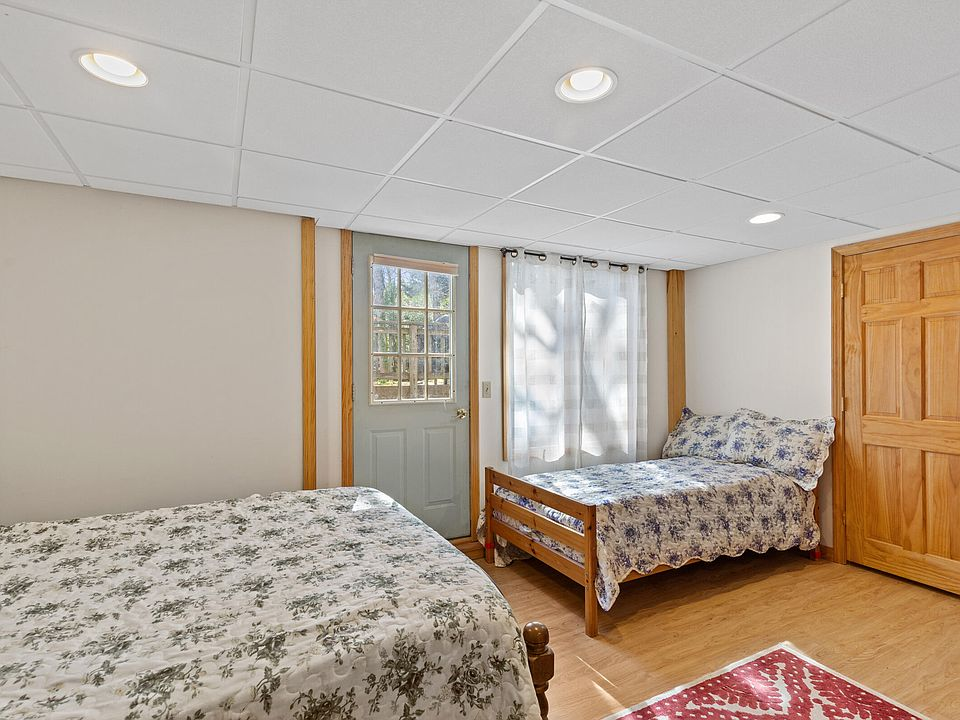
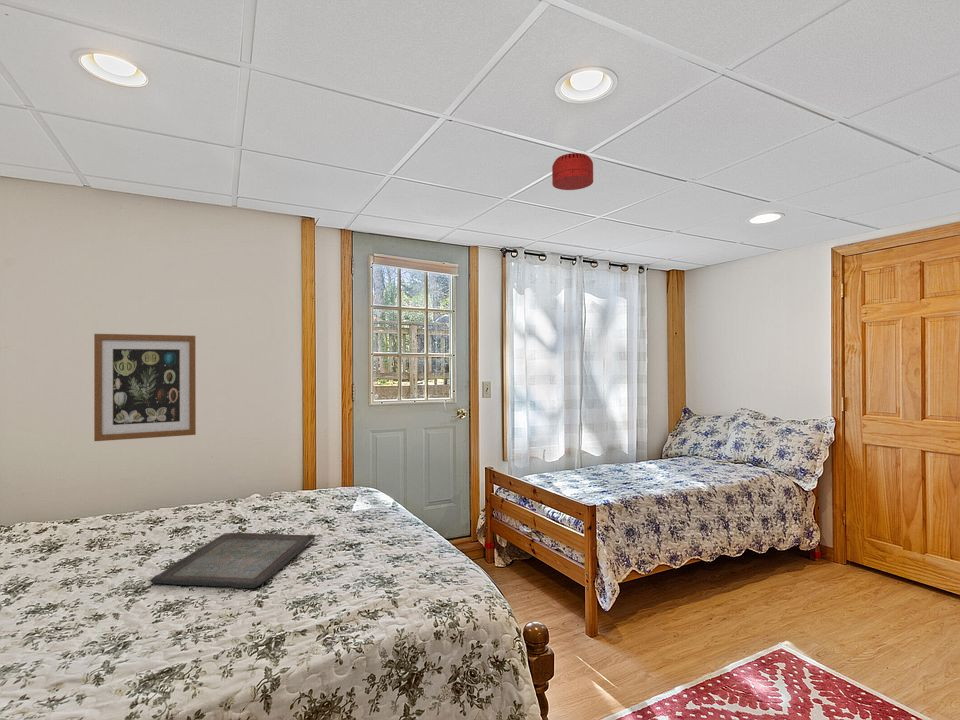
+ wall art [93,333,197,442]
+ serving tray [150,532,316,589]
+ smoke detector [551,152,594,191]
